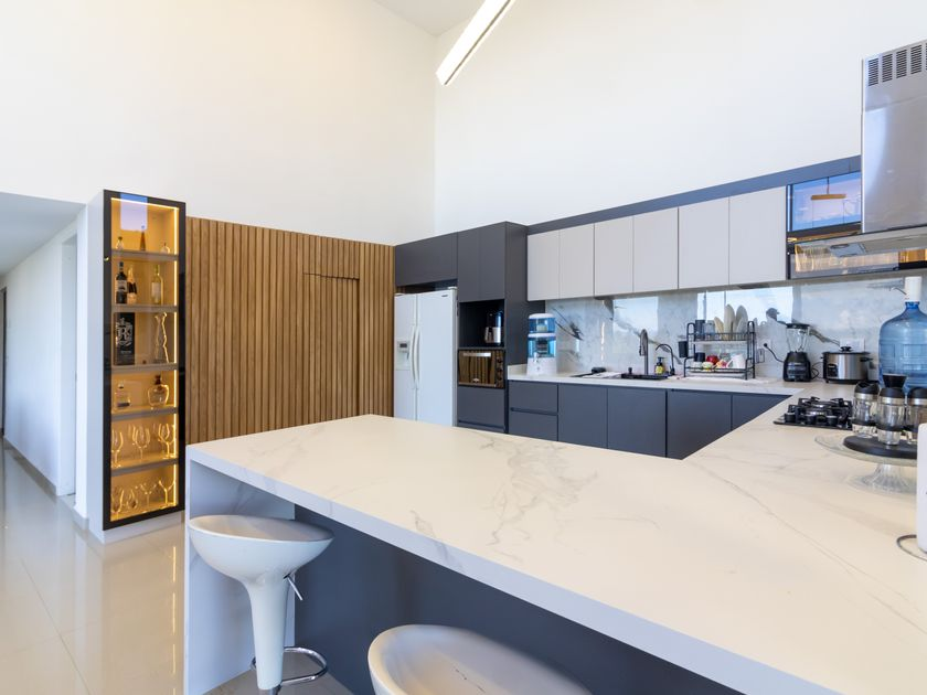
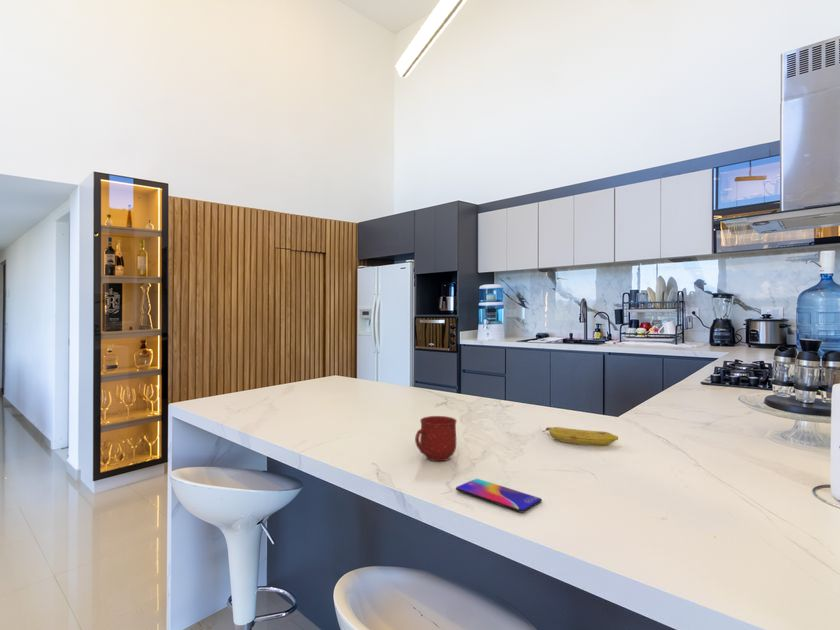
+ mug [414,415,458,462]
+ fruit [541,426,619,446]
+ smartphone [455,478,543,513]
